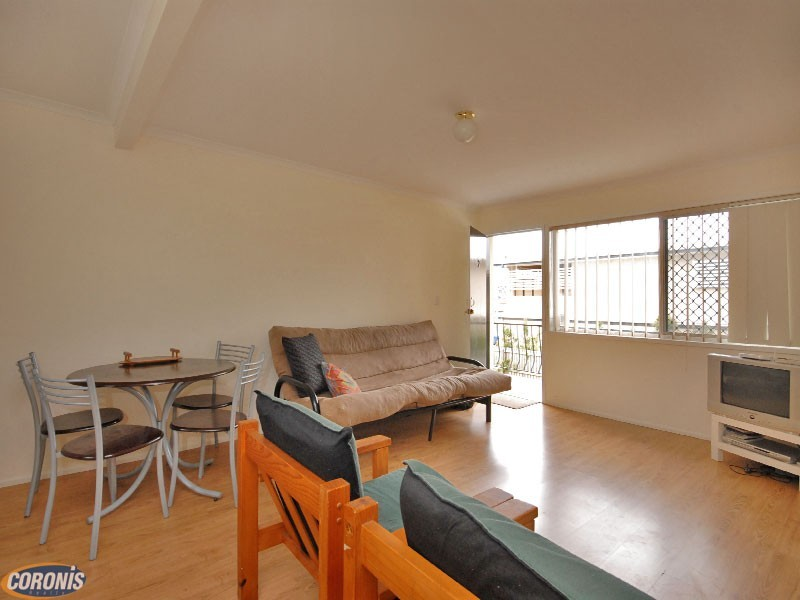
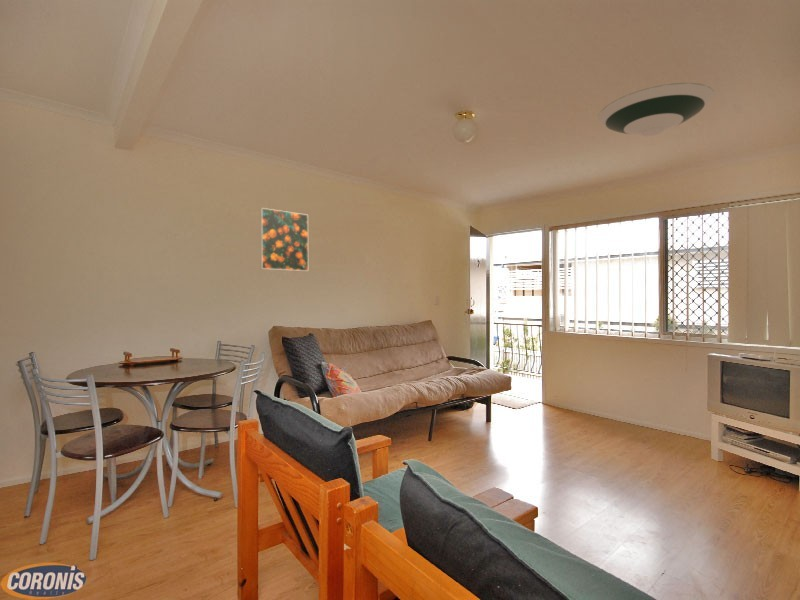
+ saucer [597,82,715,137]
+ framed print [259,207,309,272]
